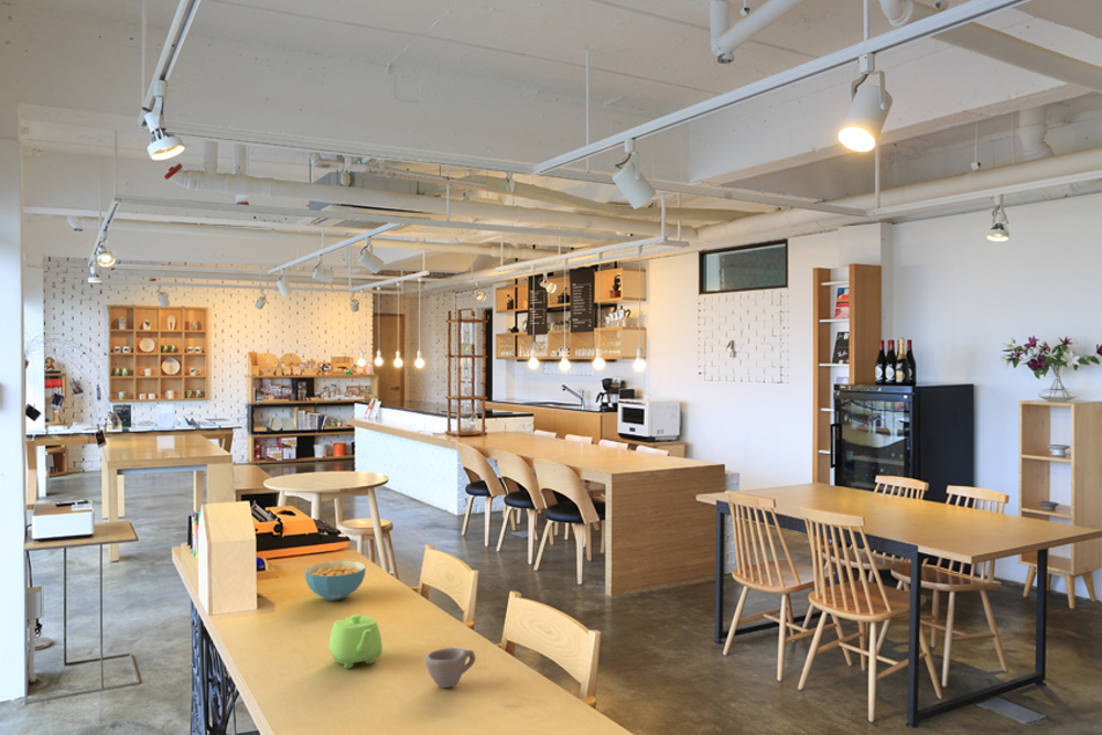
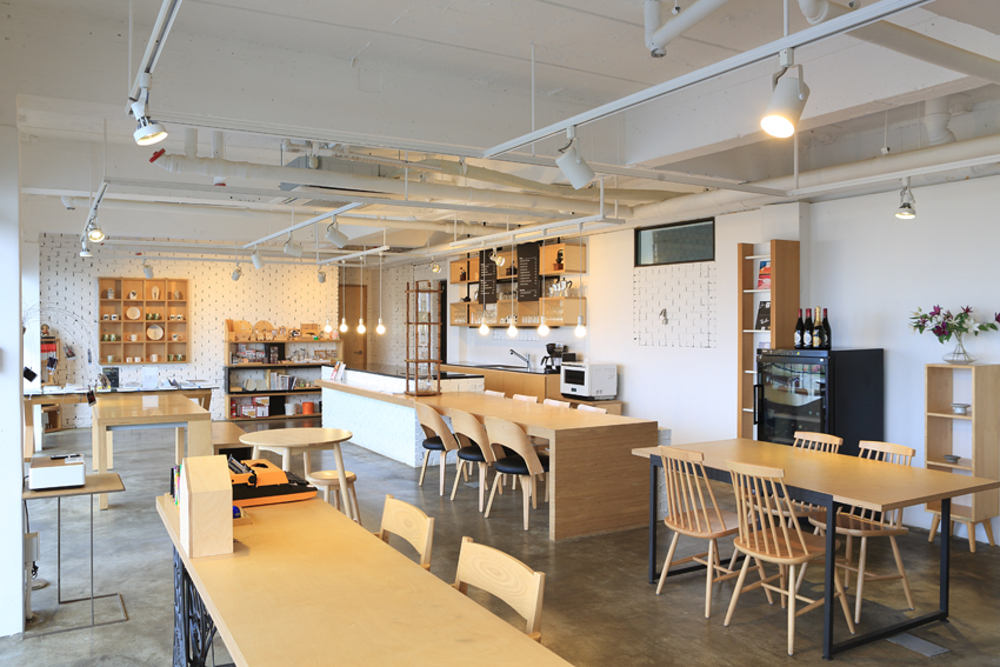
- teapot [328,614,383,670]
- cereal bowl [304,560,367,602]
- cup [424,647,476,689]
